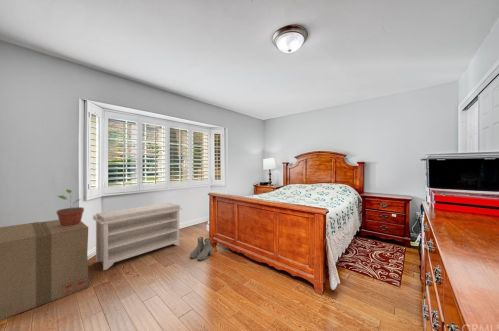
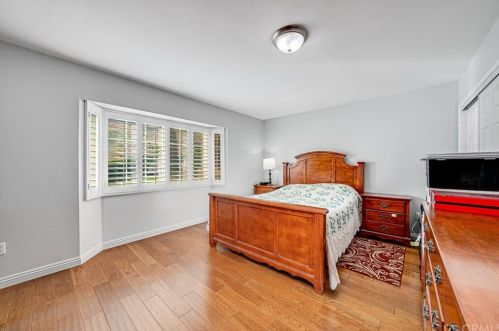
- cardboard box [0,219,89,321]
- potted plant [56,188,85,227]
- boots [189,236,213,261]
- bench [92,202,183,271]
